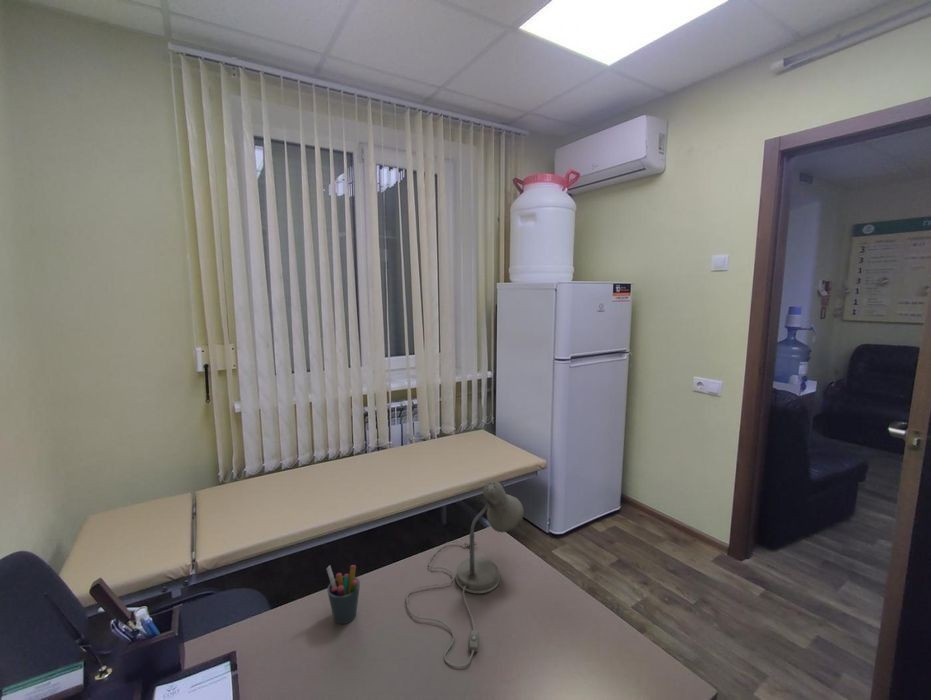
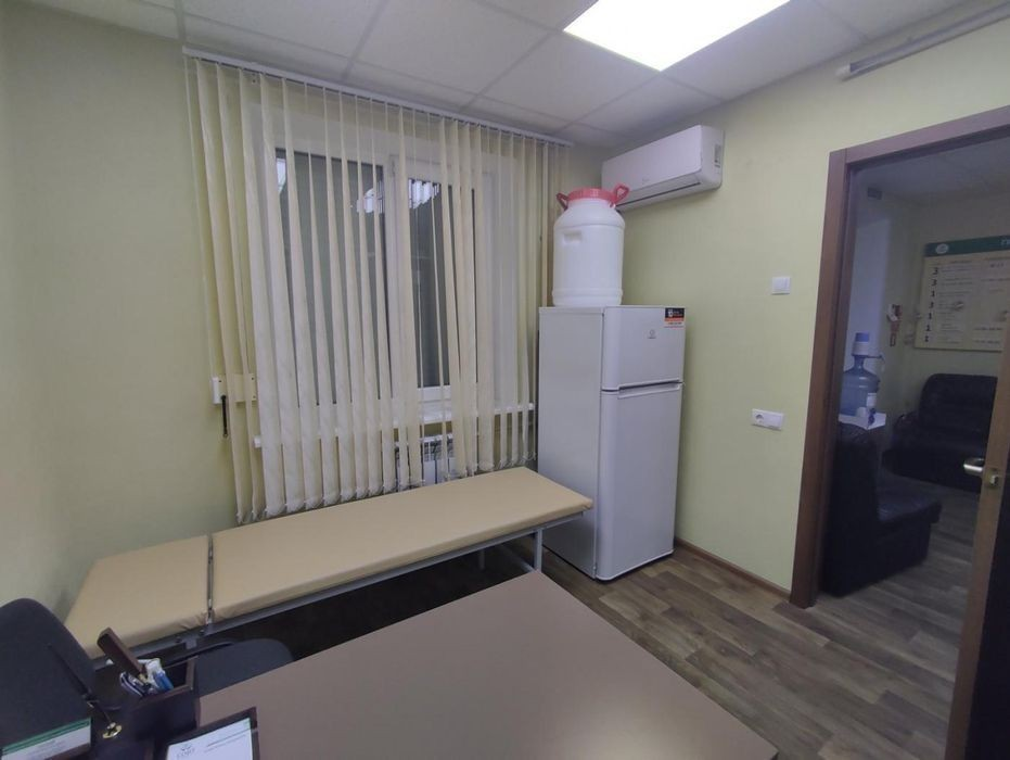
- pen holder [326,564,361,625]
- desk lamp [405,480,525,668]
